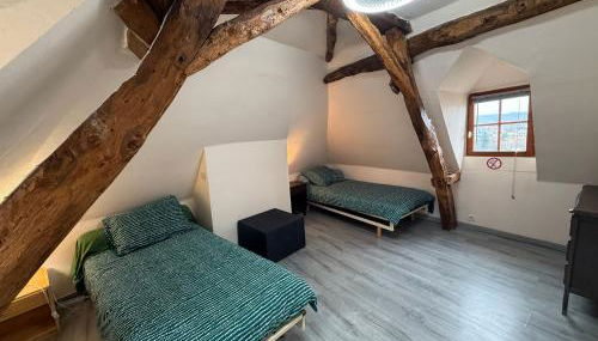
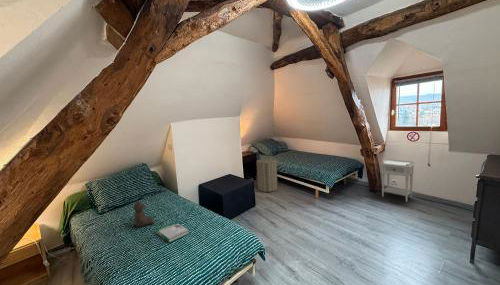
+ stuffed bear [133,199,156,228]
+ book [155,221,190,244]
+ laundry hamper [255,155,278,193]
+ nightstand [379,158,416,203]
